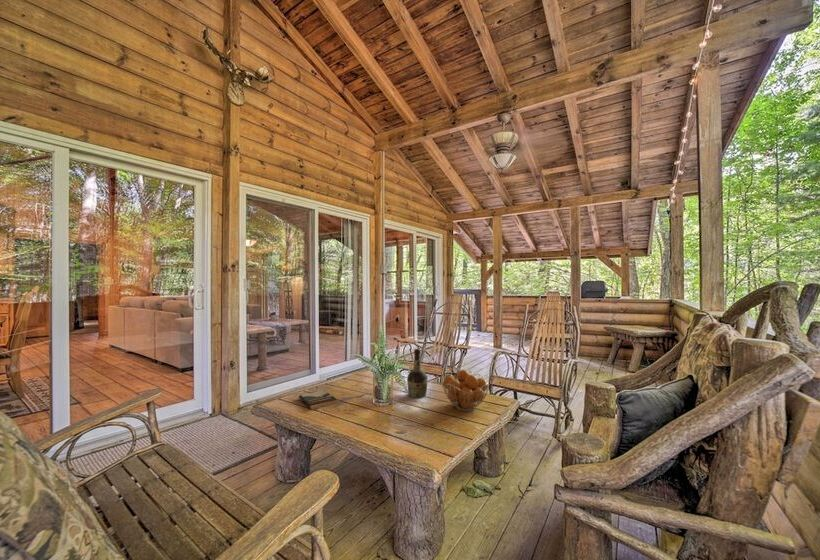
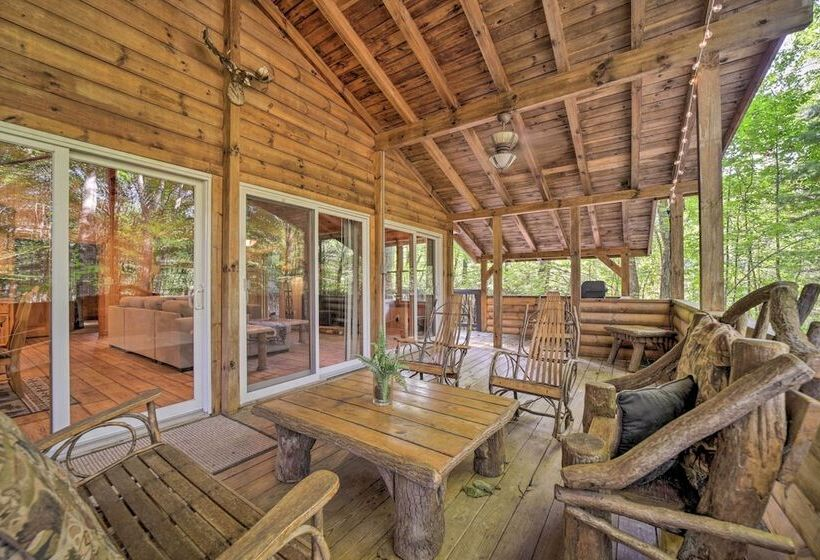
- fruit basket [441,369,490,412]
- book [298,390,340,411]
- cognac bottle [406,348,429,399]
